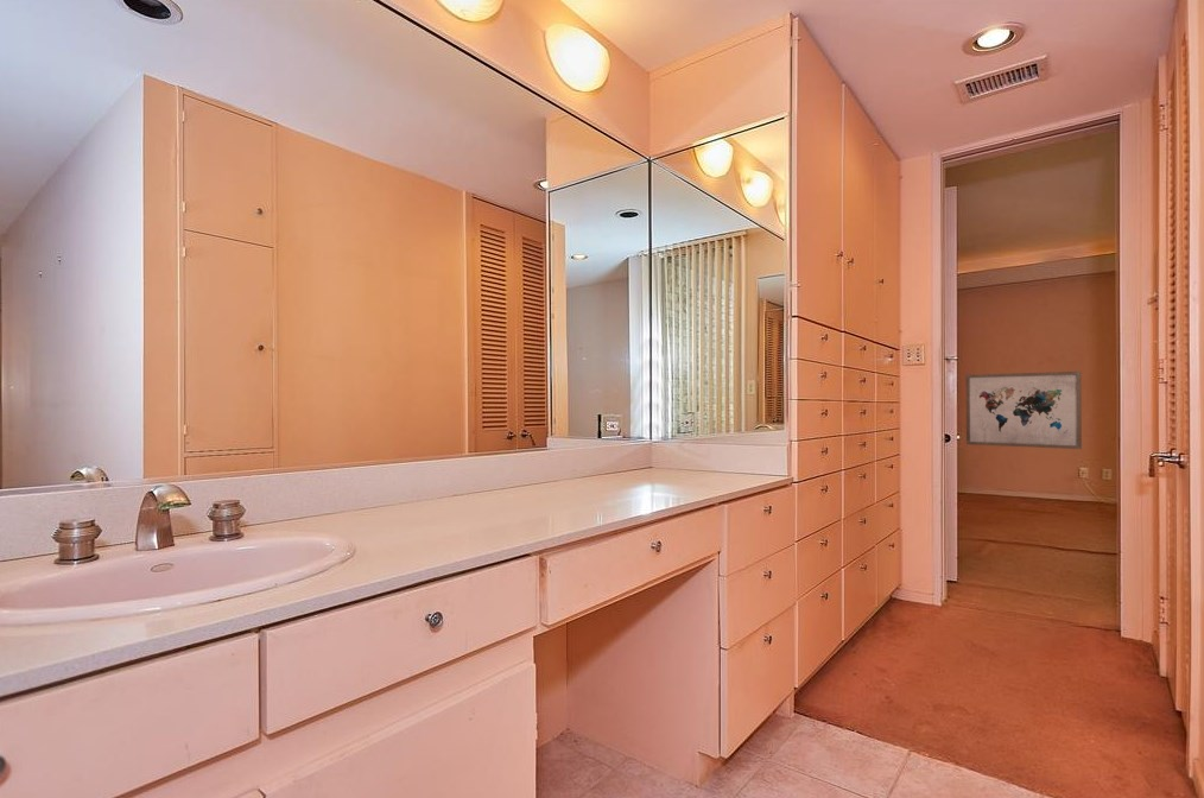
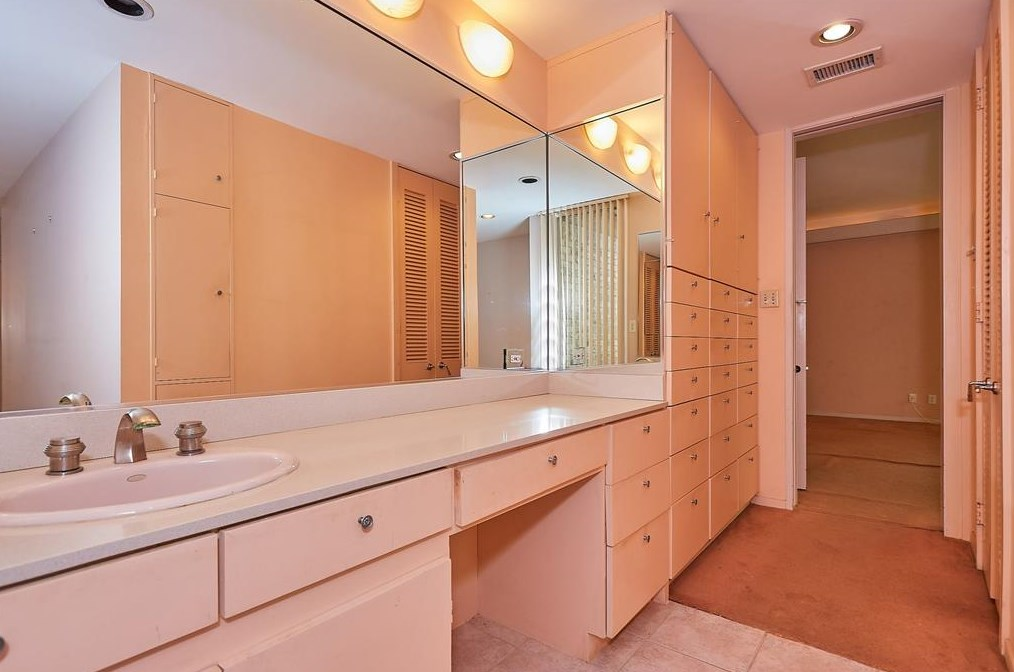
- wall art [964,370,1083,450]
